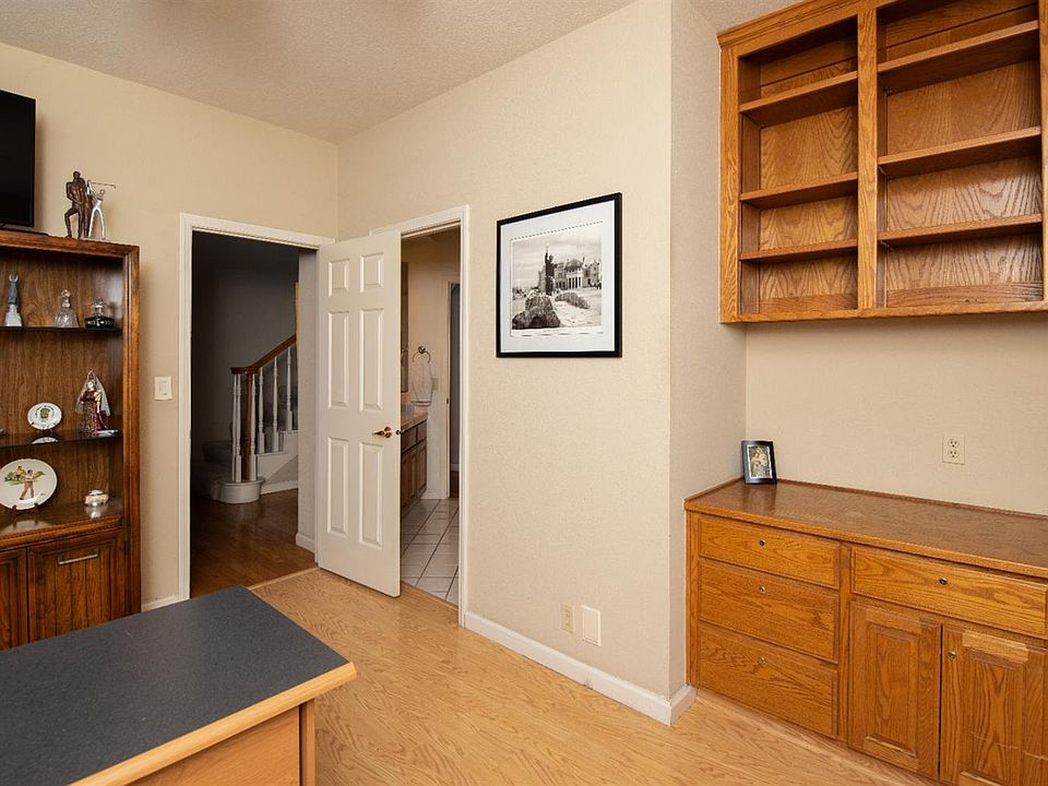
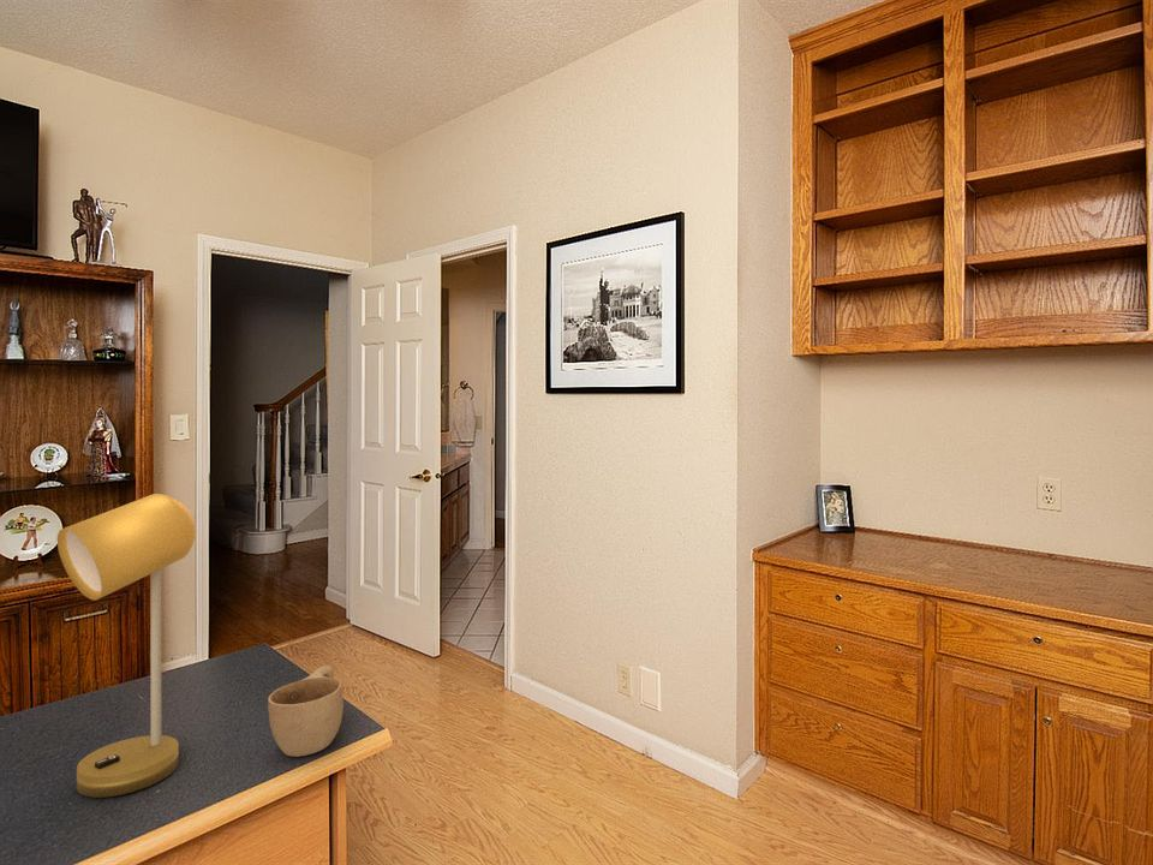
+ cup [267,664,345,758]
+ desk lamp [56,493,197,799]
